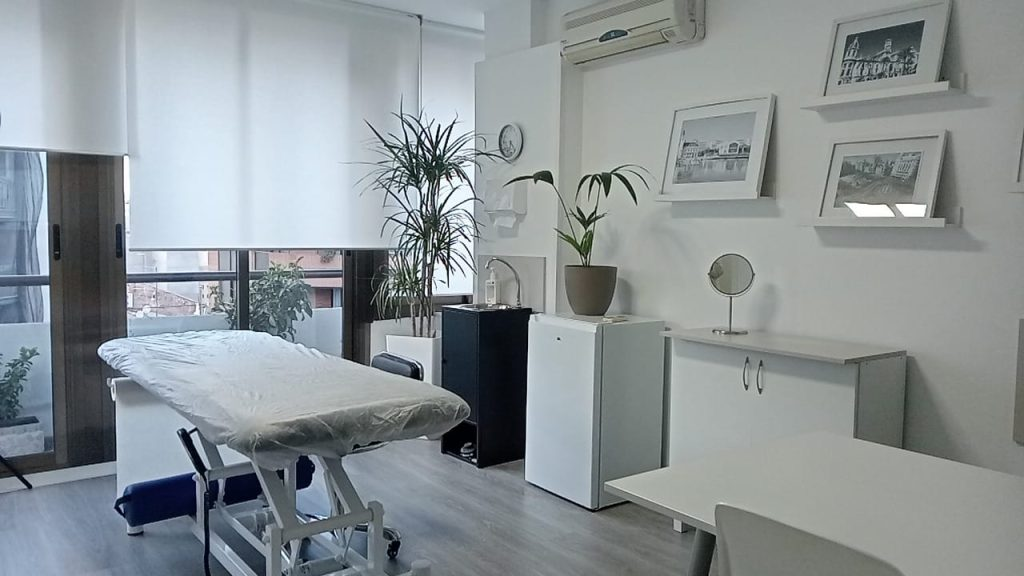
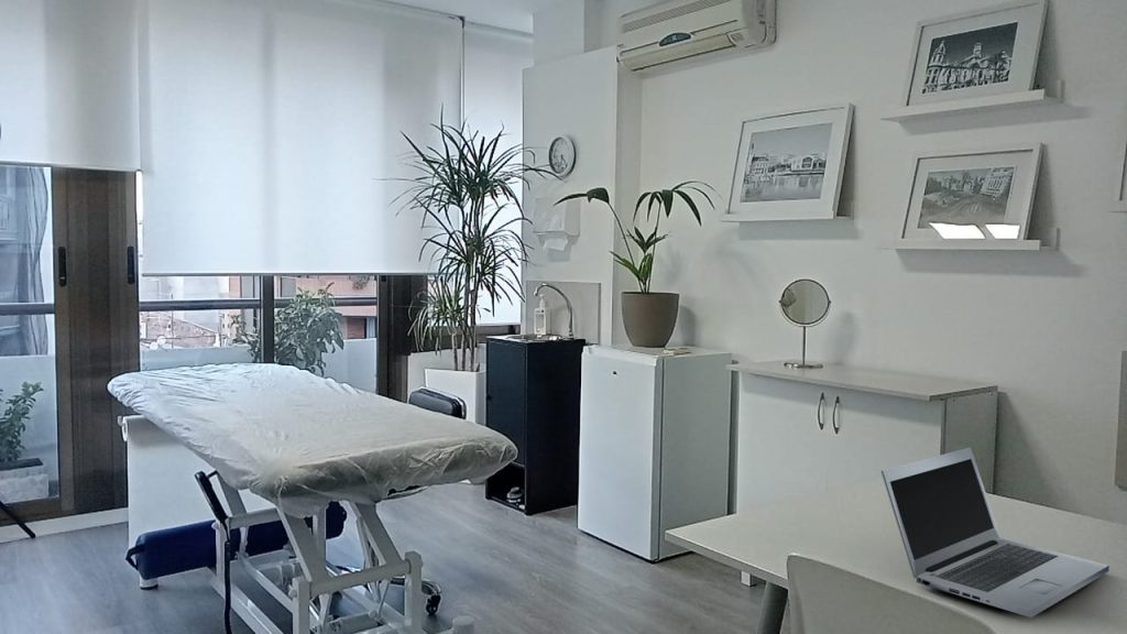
+ laptop [880,447,1110,619]
